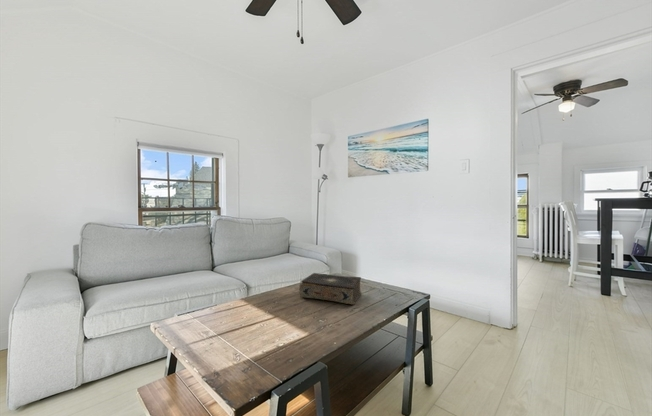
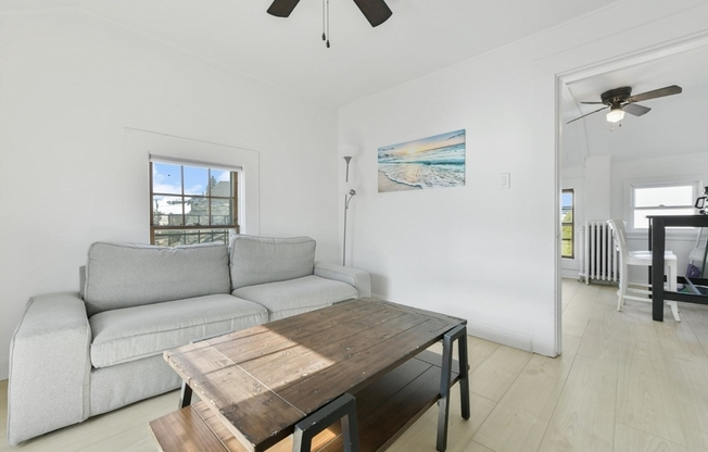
- book [298,272,363,306]
